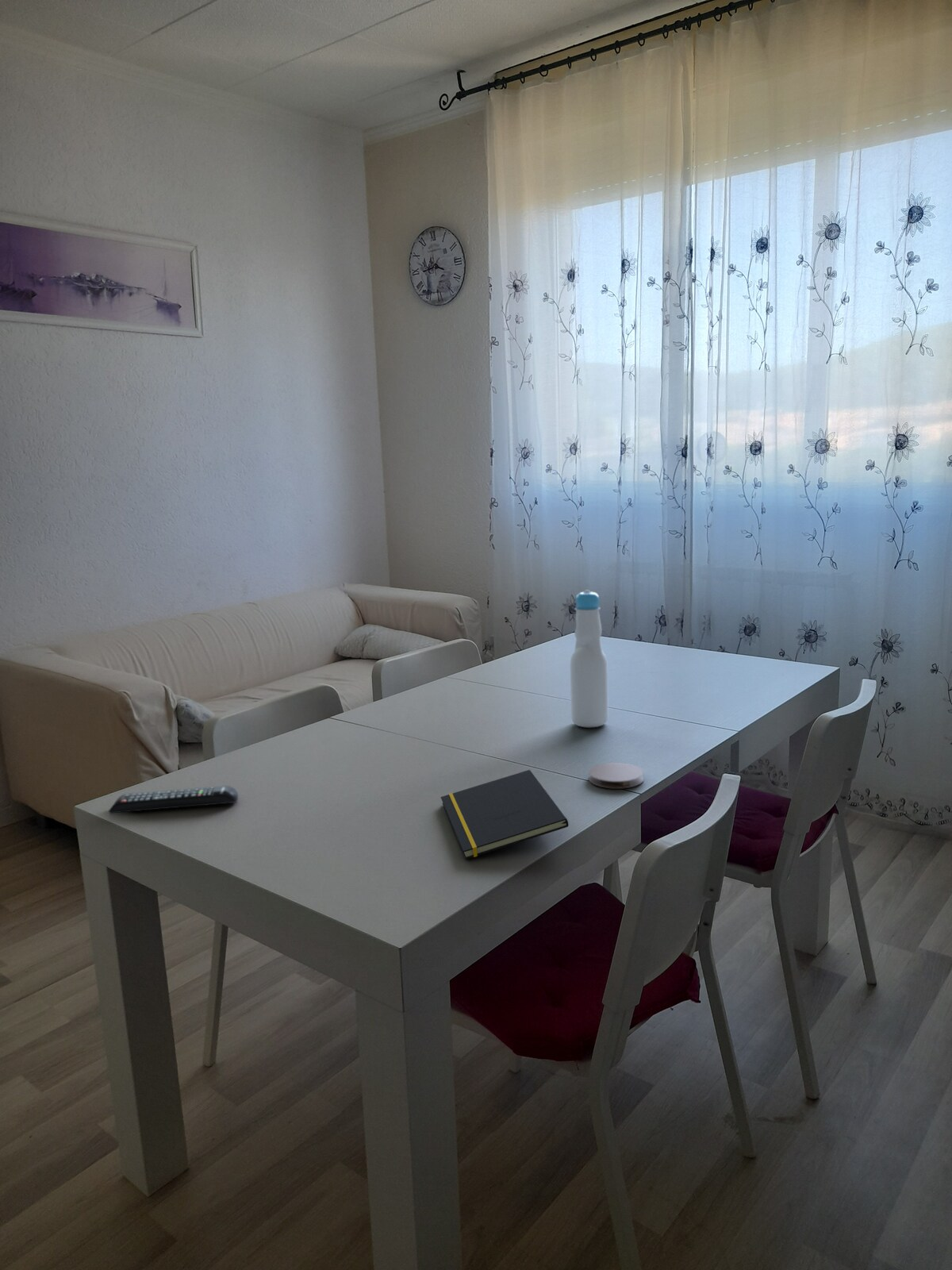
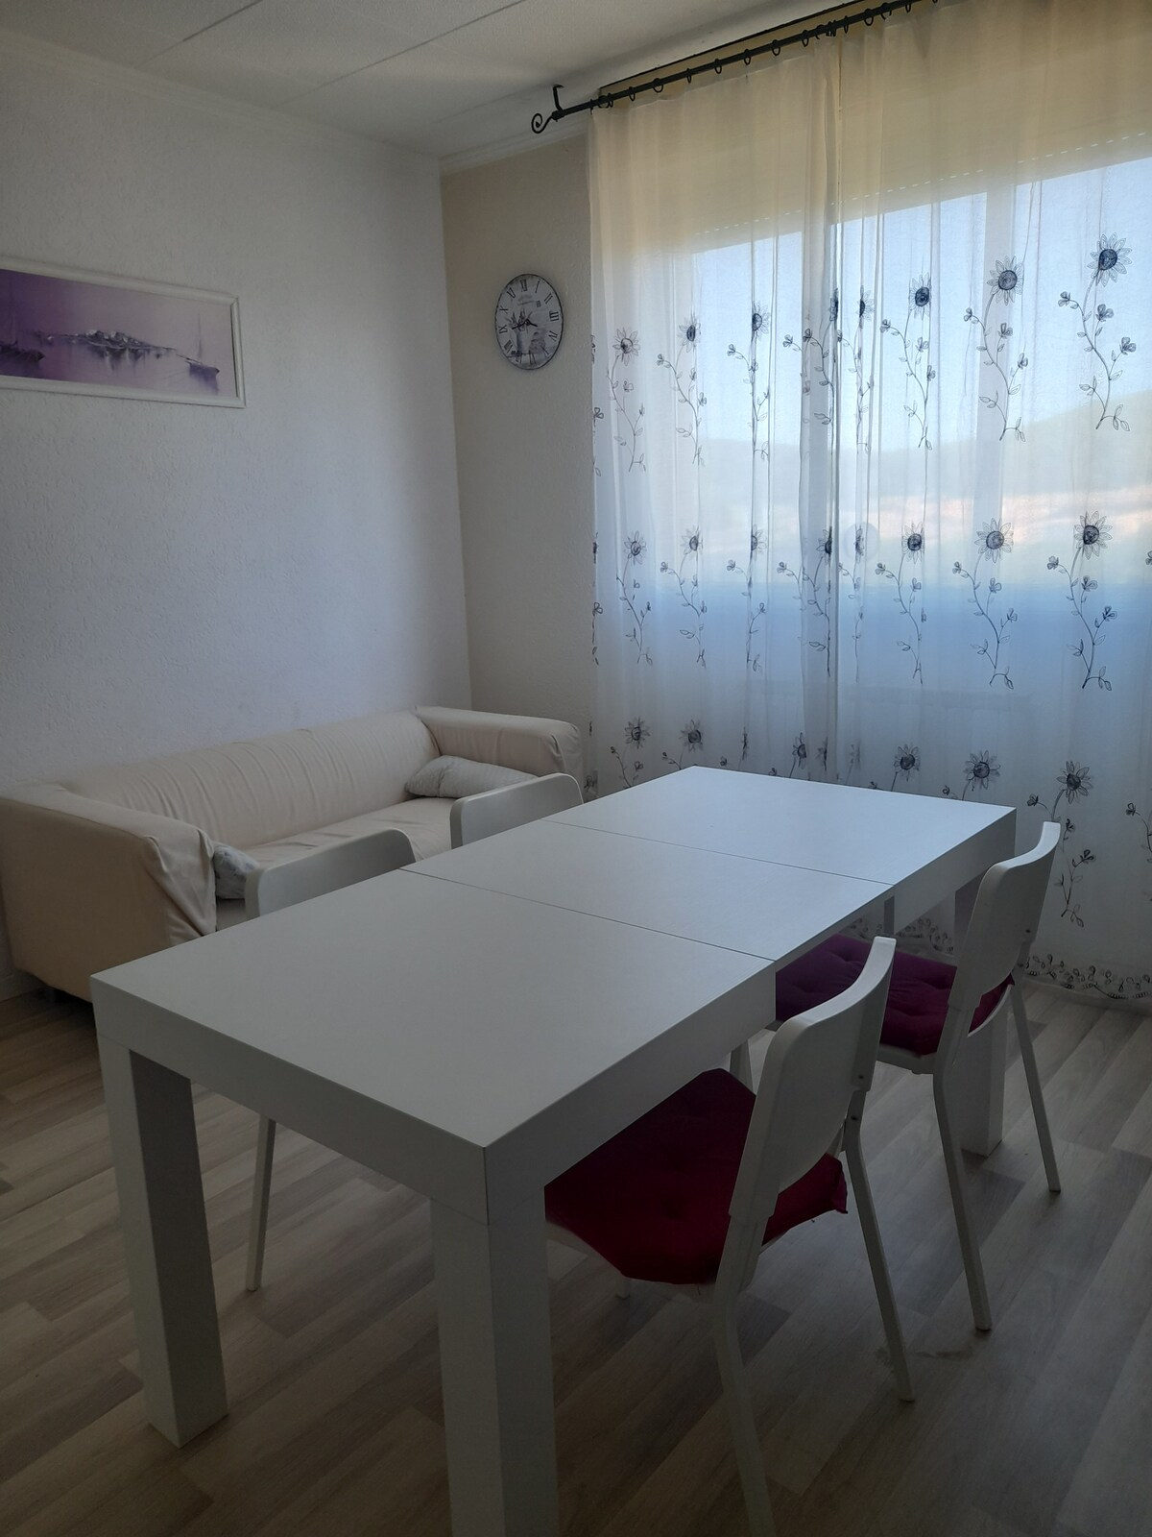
- coaster [588,762,644,790]
- remote control [108,785,239,814]
- bottle [570,589,608,729]
- notepad [440,769,569,860]
